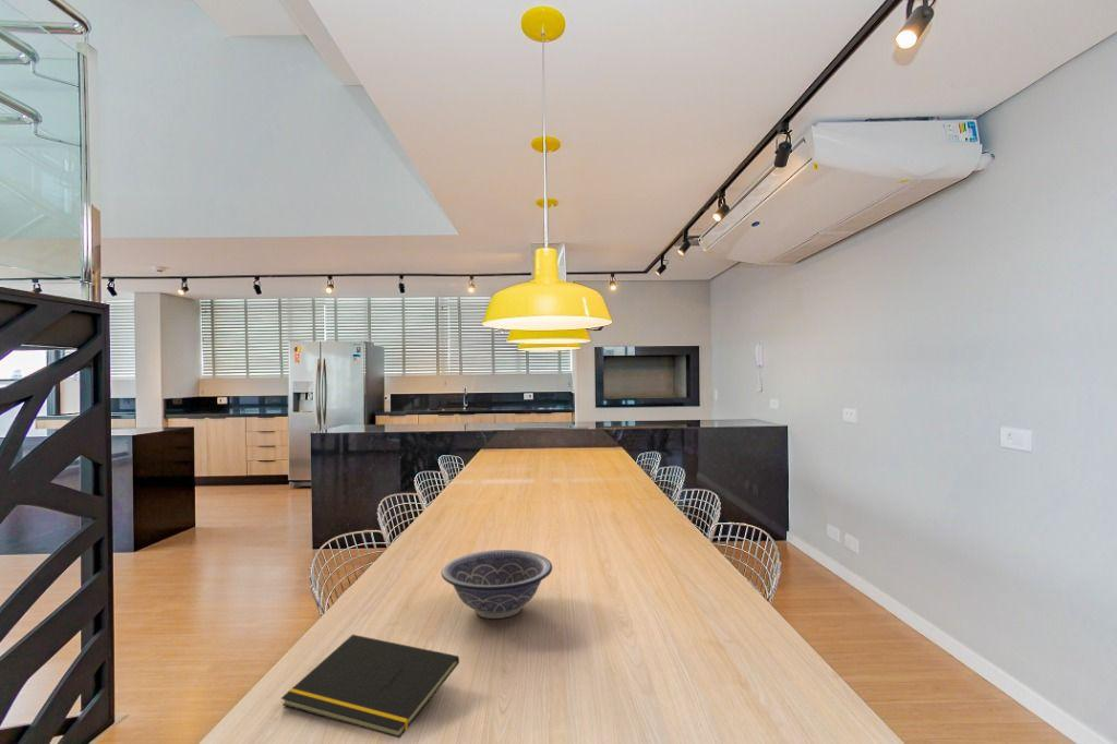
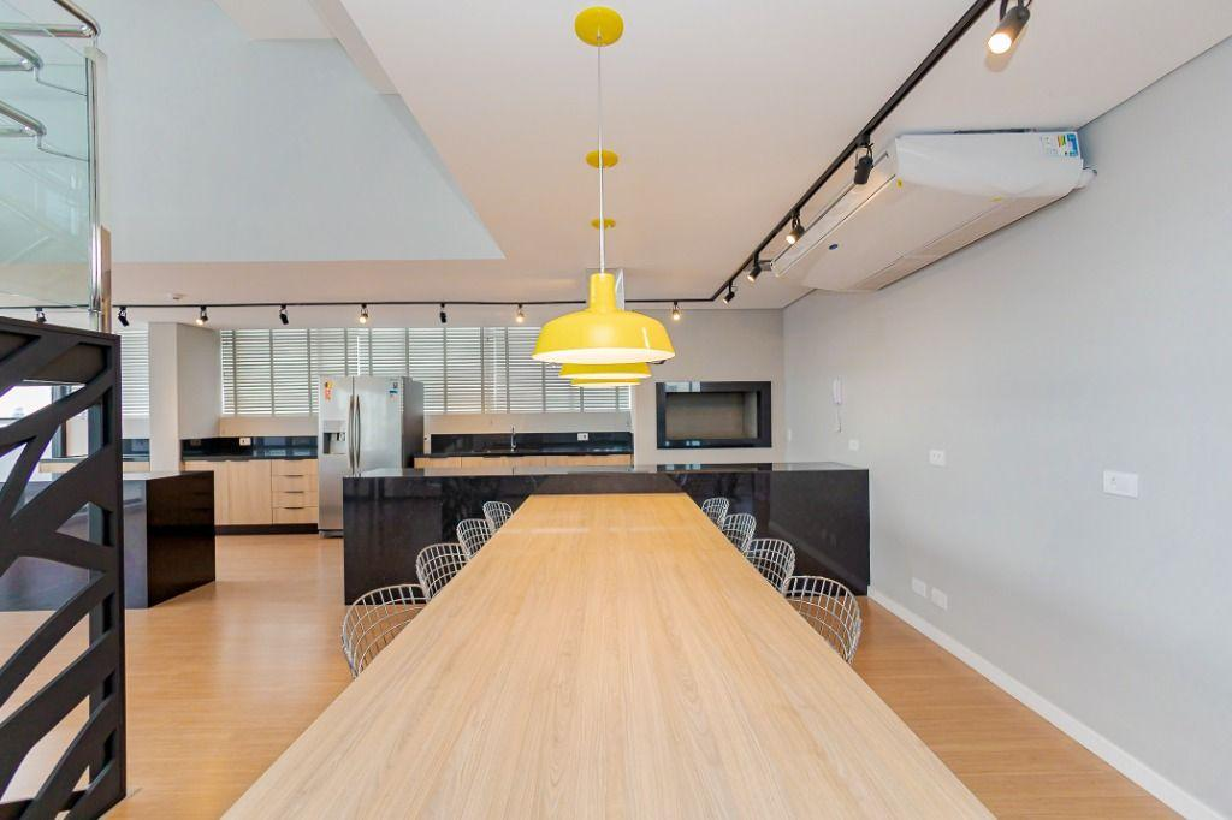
- notepad [280,634,460,740]
- decorative bowl [441,549,553,620]
